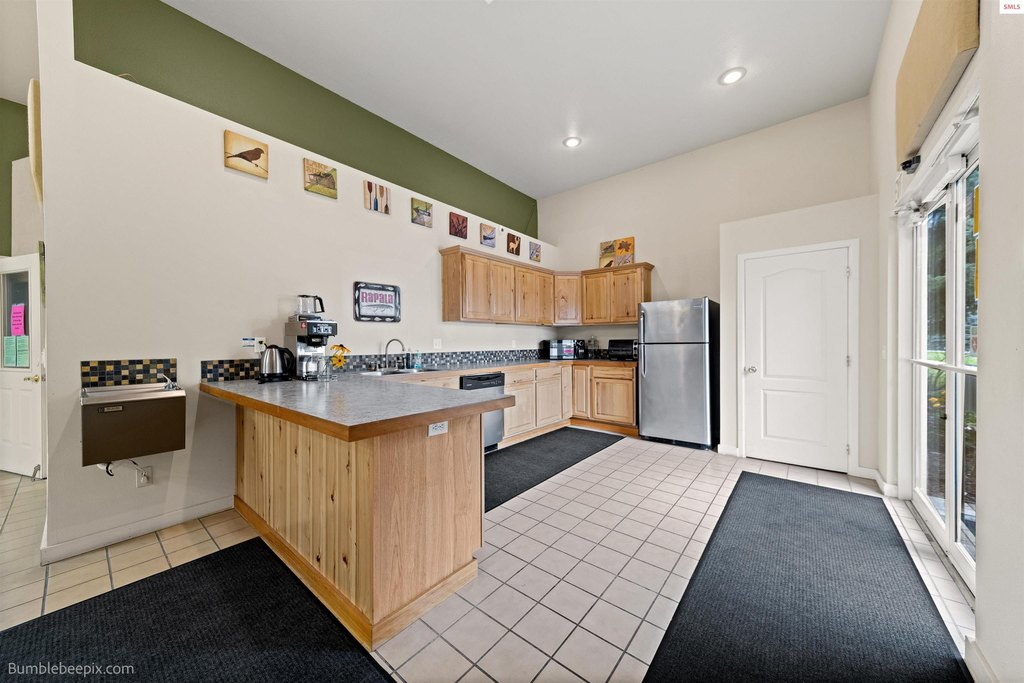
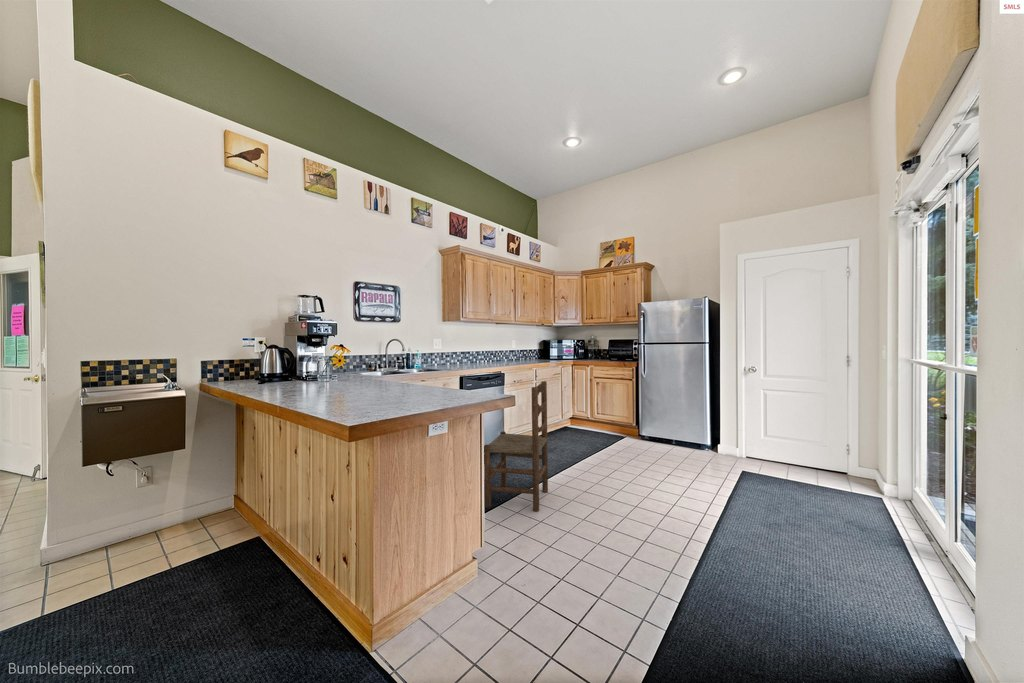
+ dining chair [483,380,549,513]
